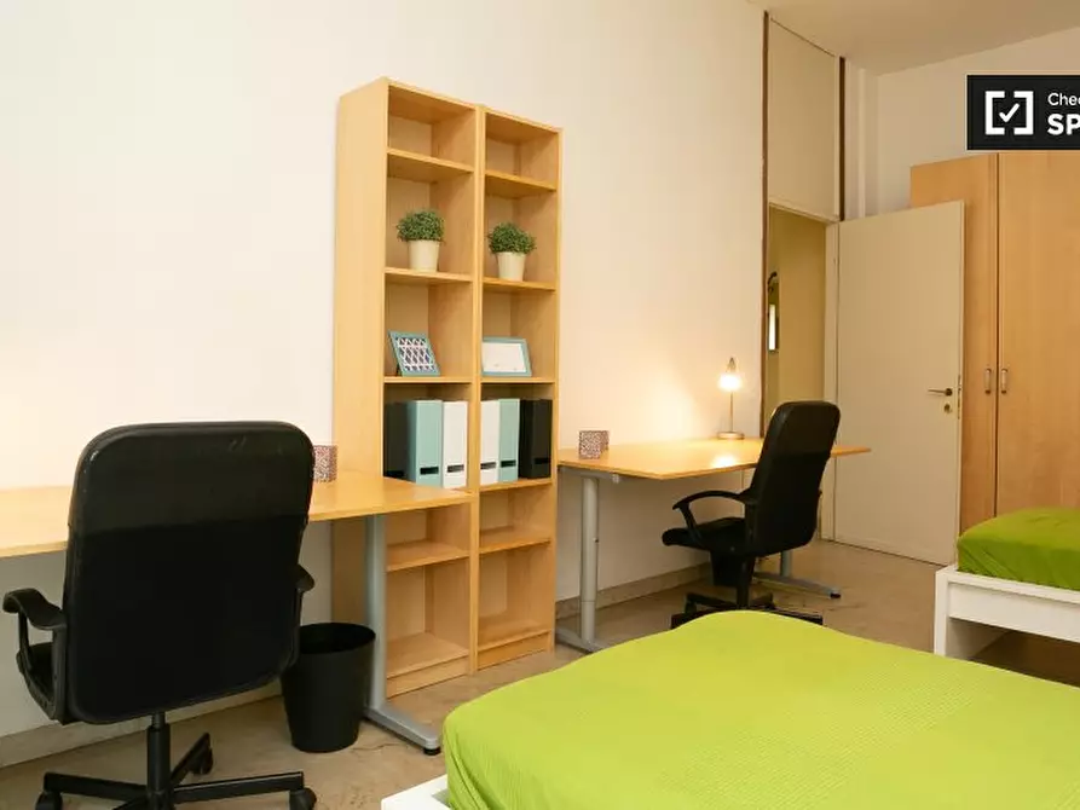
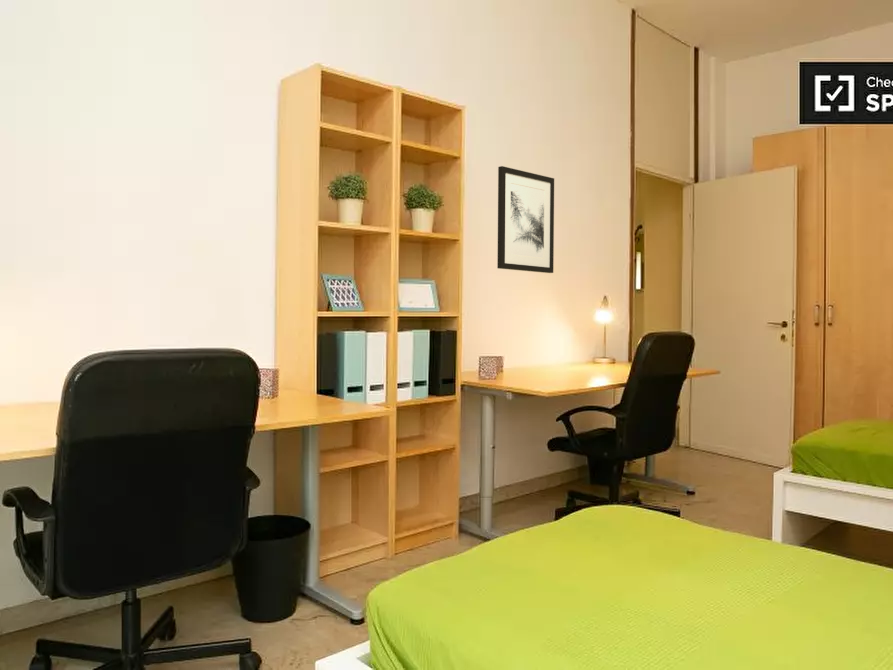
+ wall art [496,165,555,274]
